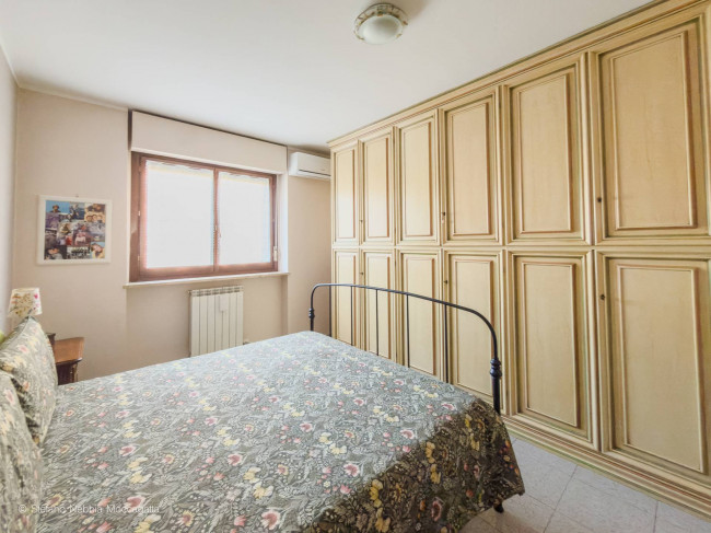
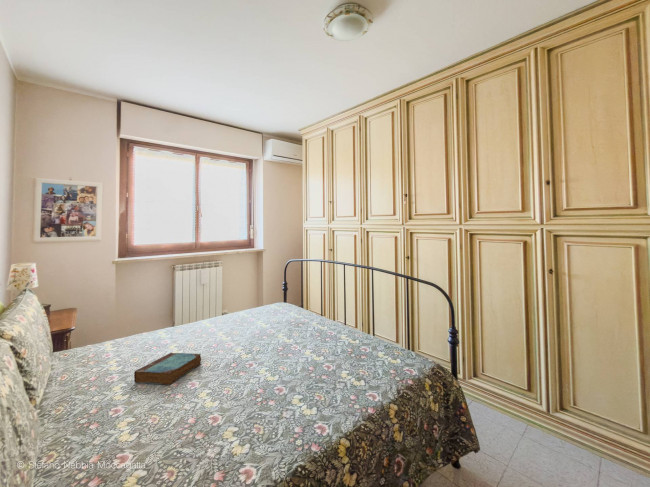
+ book [133,352,202,386]
